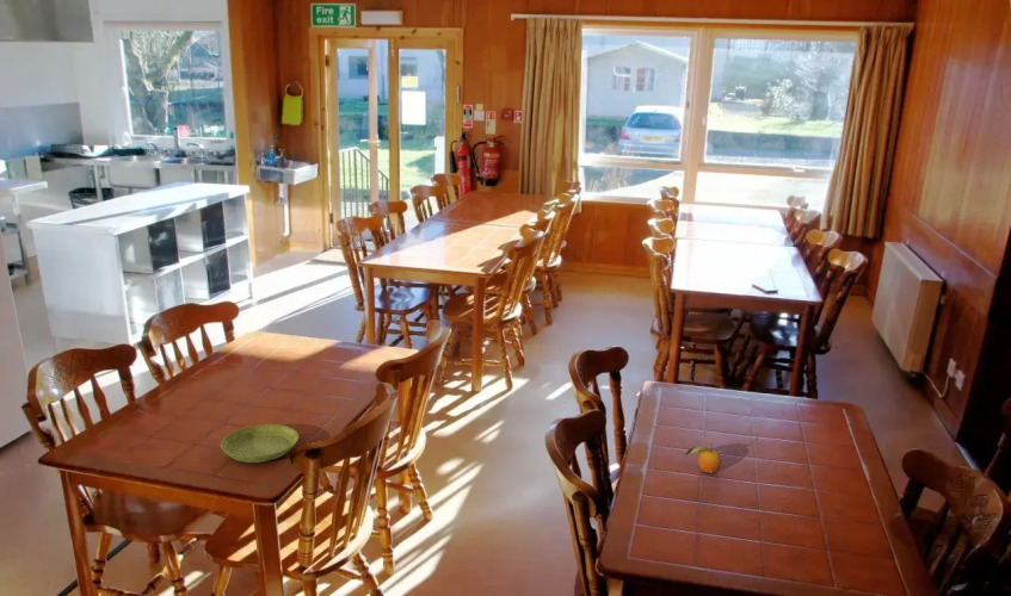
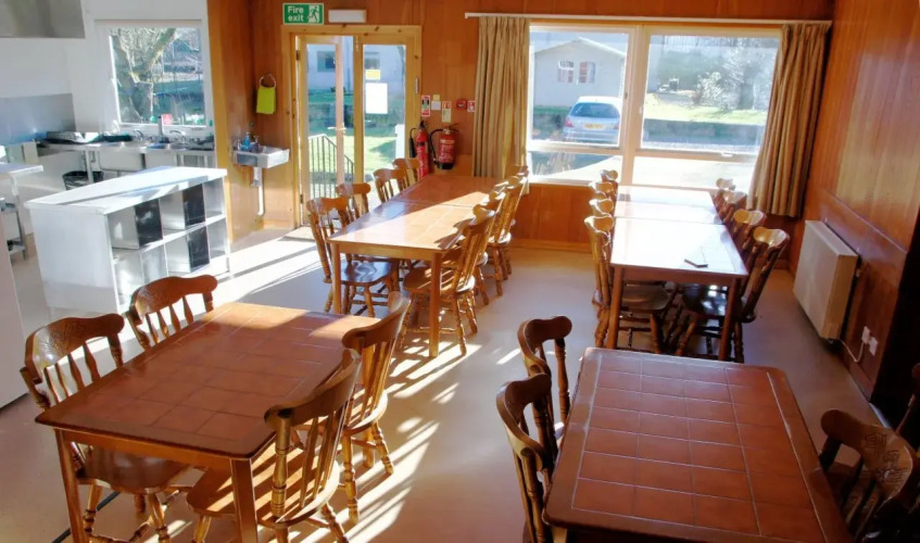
- fruit [683,441,723,474]
- saucer [220,423,300,464]
